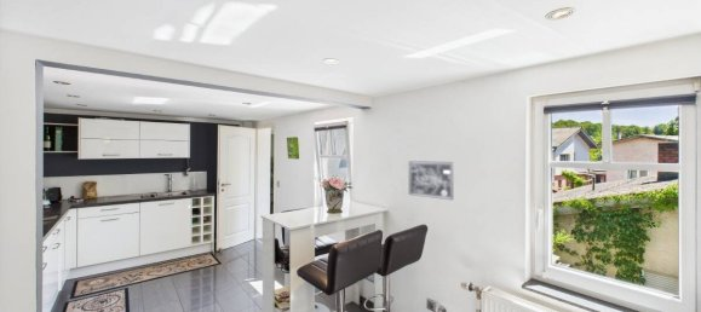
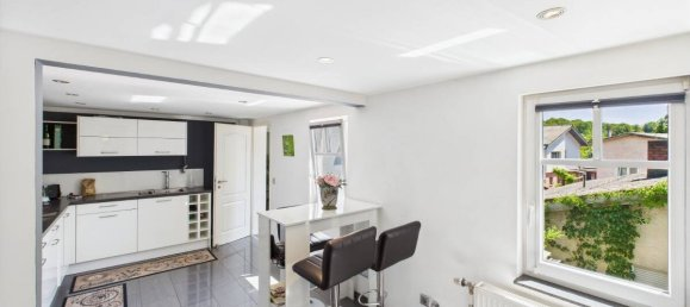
- wall art [408,160,455,201]
